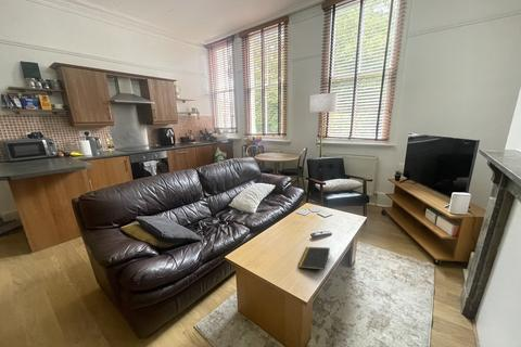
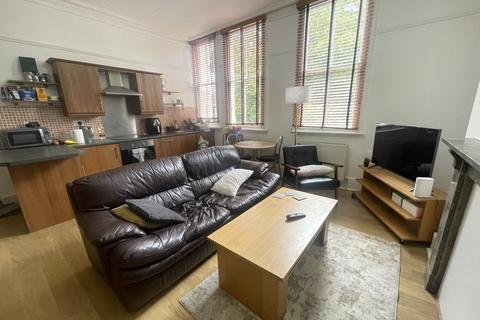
- notepad [296,246,331,271]
